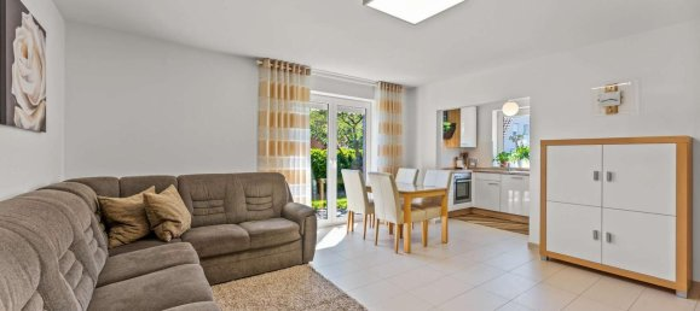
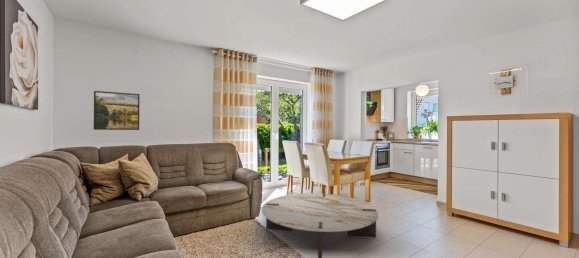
+ coffee table [261,192,379,258]
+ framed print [93,90,141,131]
